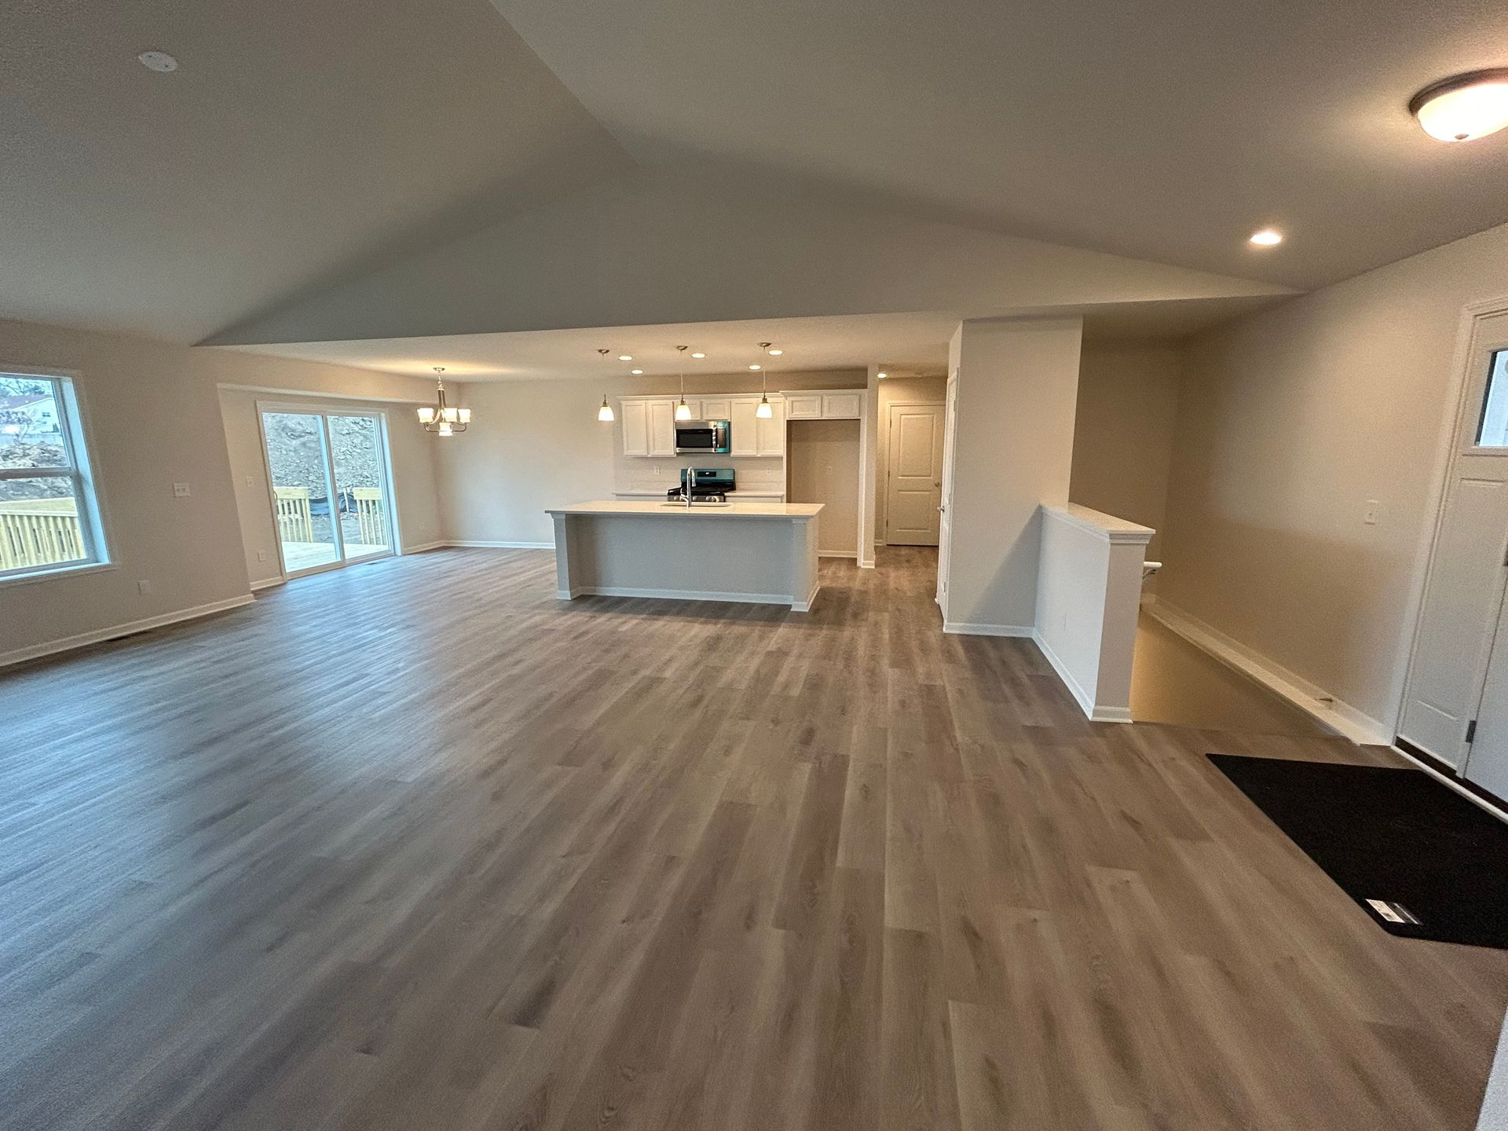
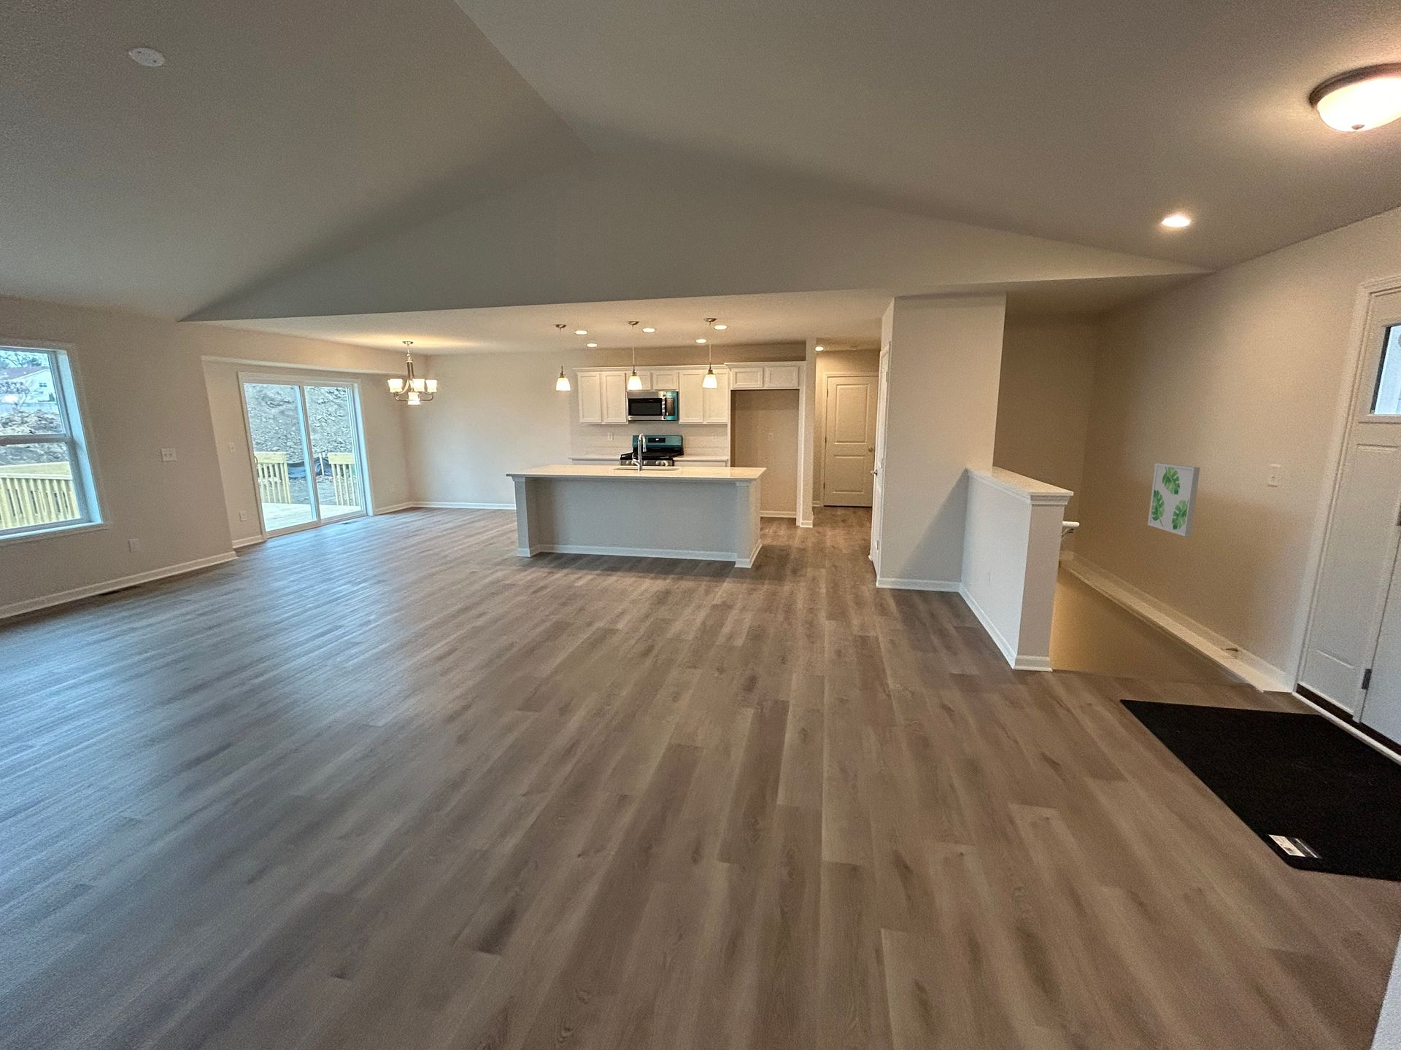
+ wall art [1147,462,1200,537]
